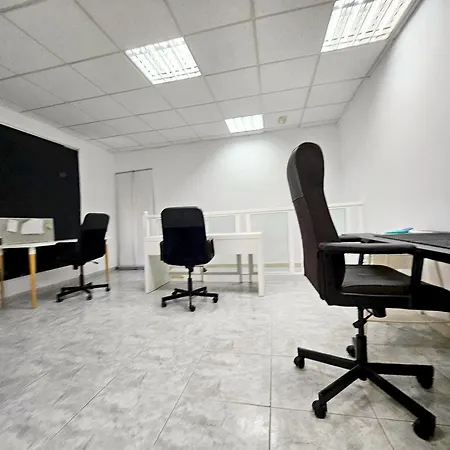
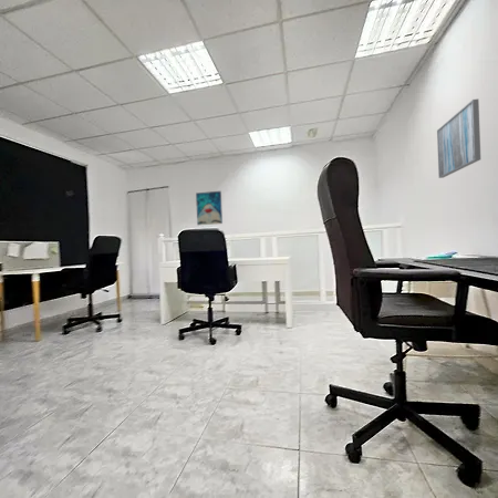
+ wall art [436,97,481,179]
+ wall art [195,190,224,226]
